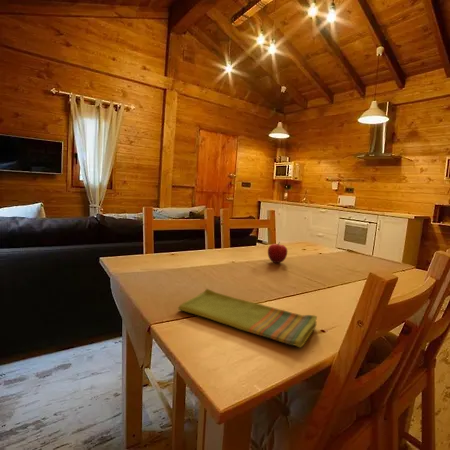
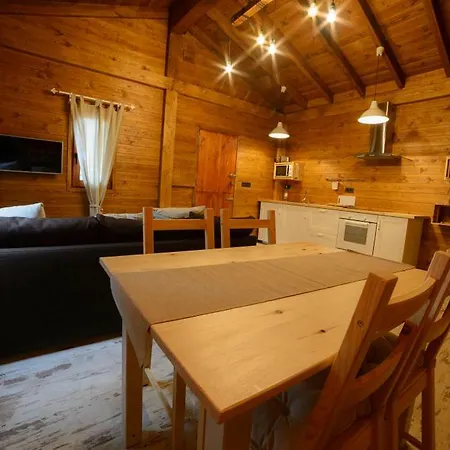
- dish towel [177,288,318,349]
- fruit [267,241,288,264]
